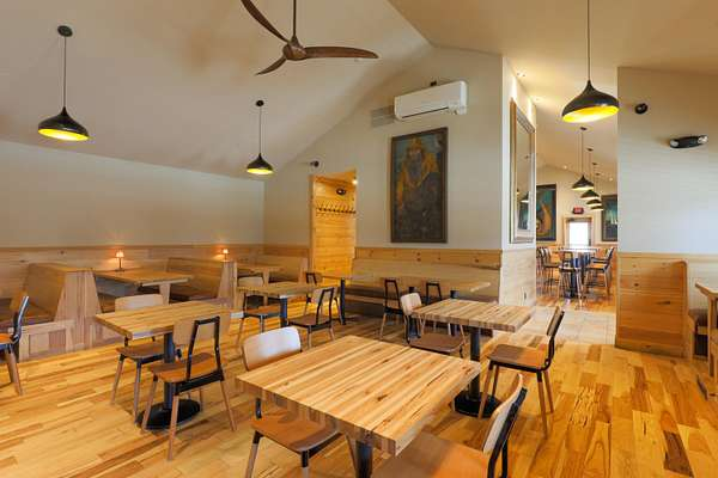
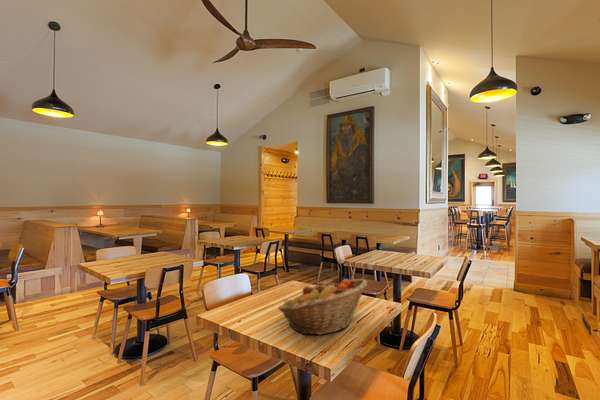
+ fruit basket [277,278,368,336]
